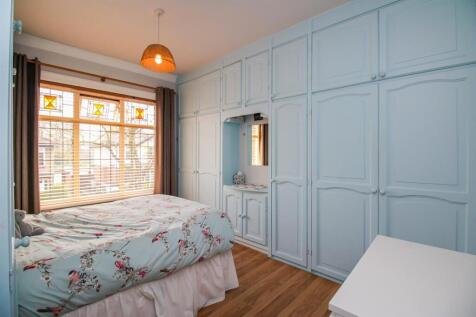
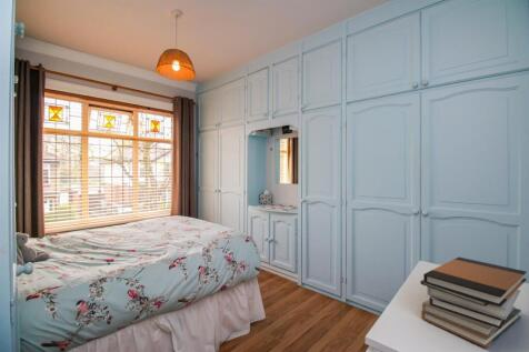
+ book stack [419,257,528,349]
